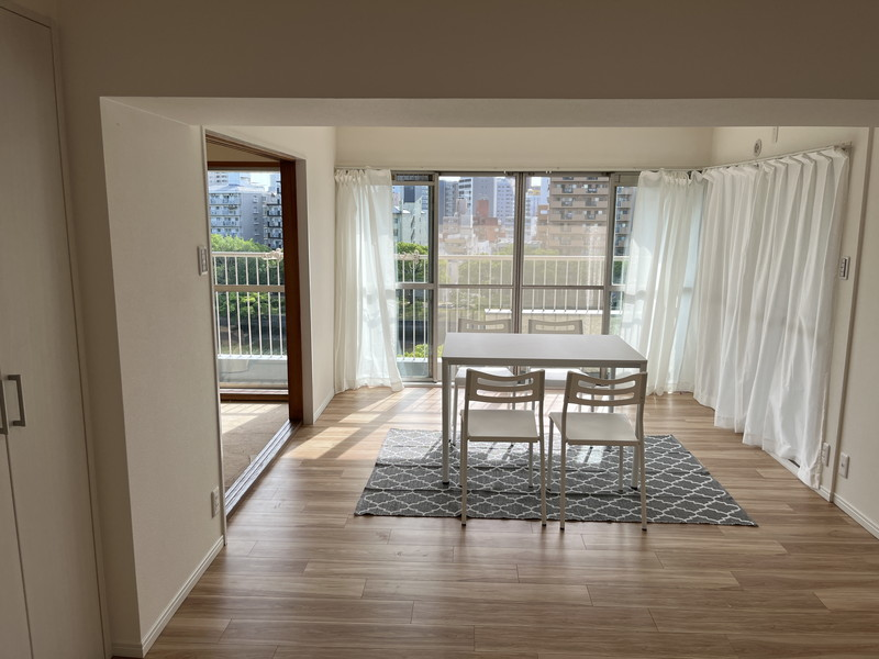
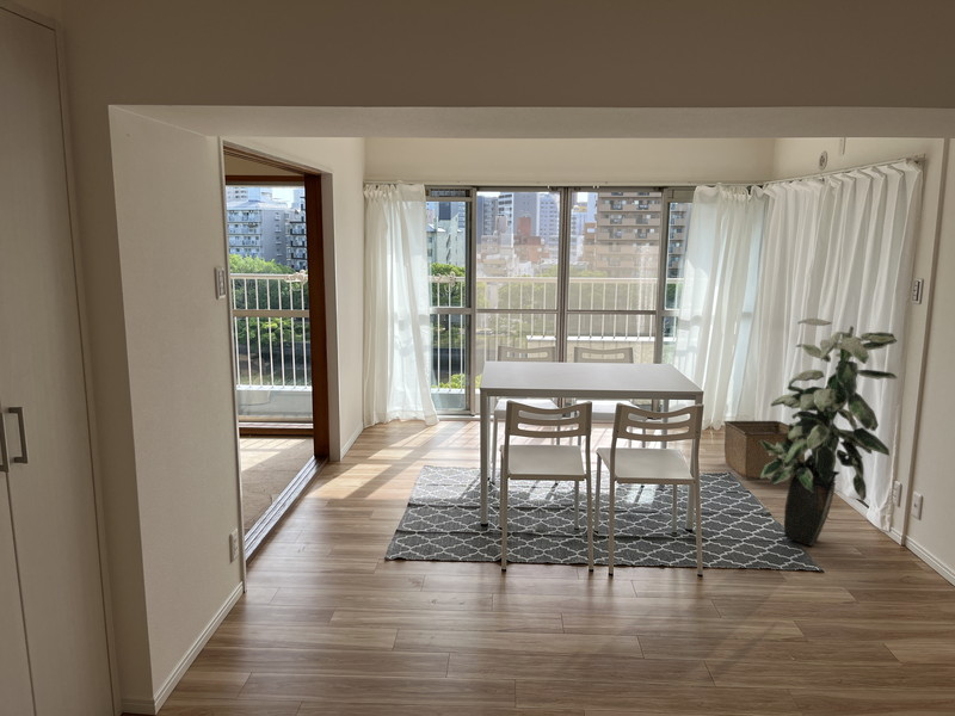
+ storage bin [722,420,806,481]
+ indoor plant [759,317,901,548]
